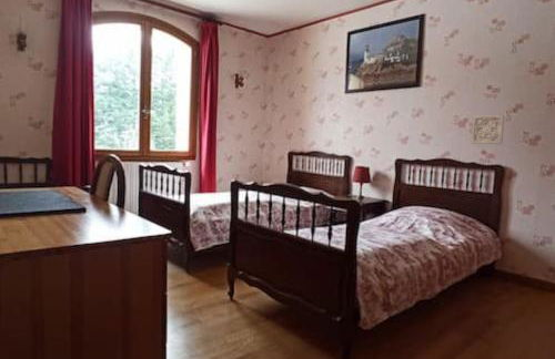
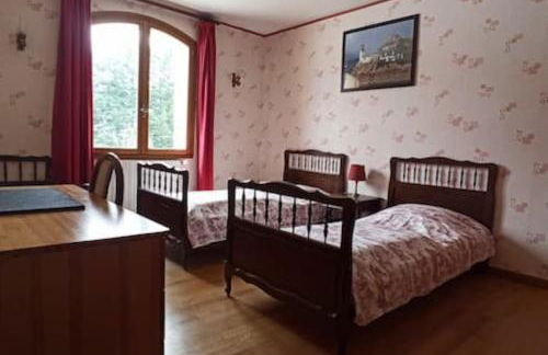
- wall ornament [471,114,505,146]
